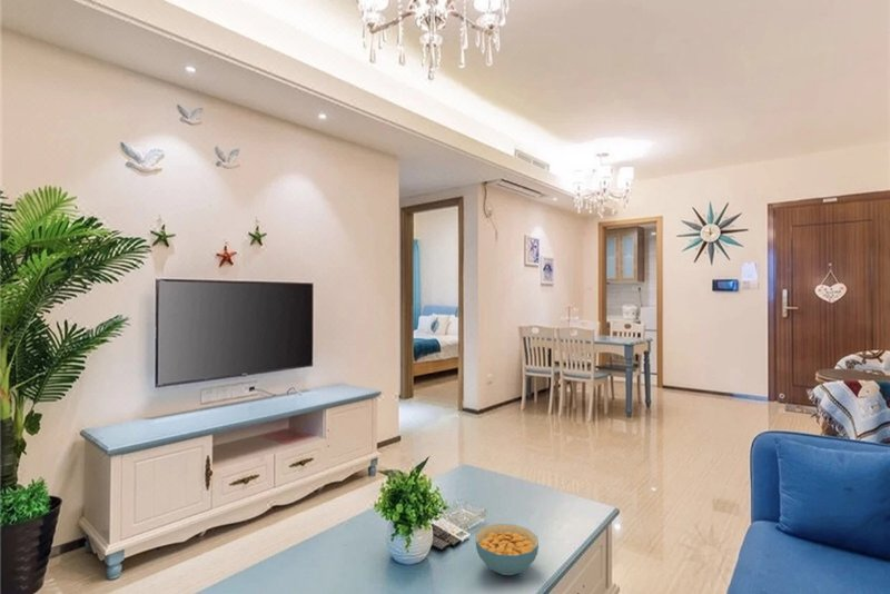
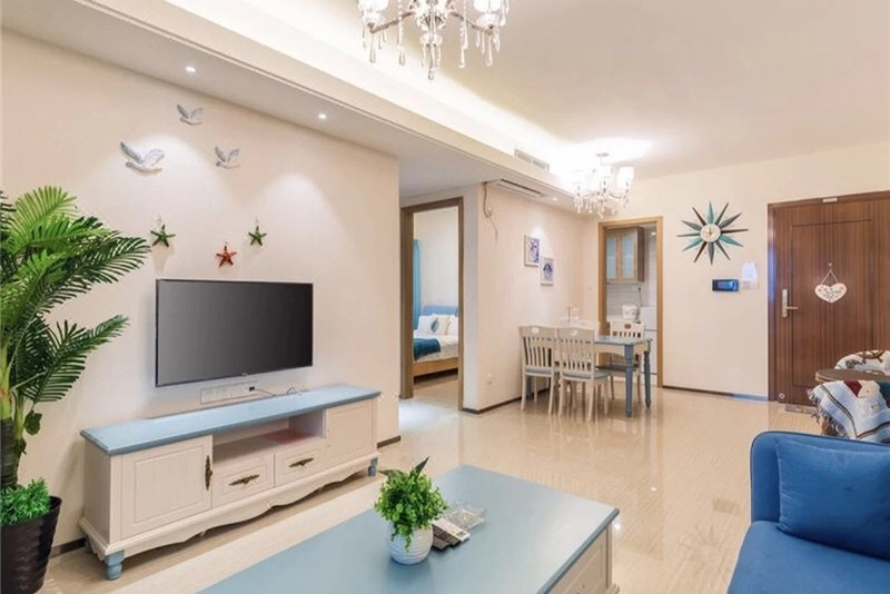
- cereal bowl [474,523,540,576]
